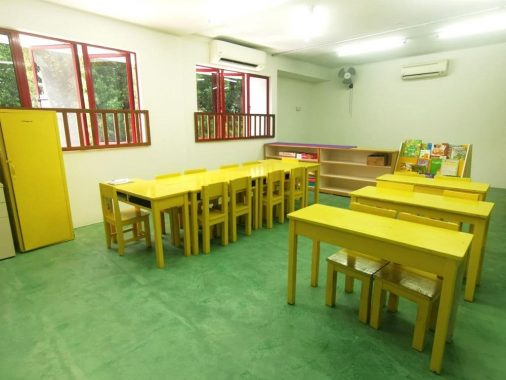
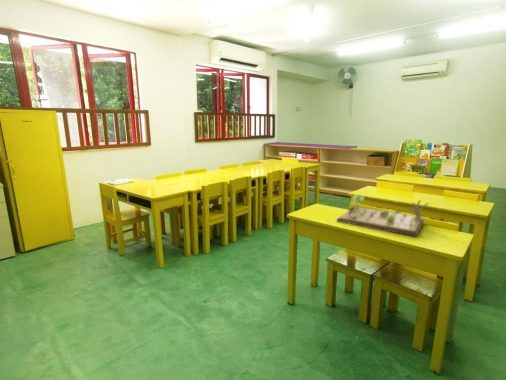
+ gameboard [336,194,429,238]
